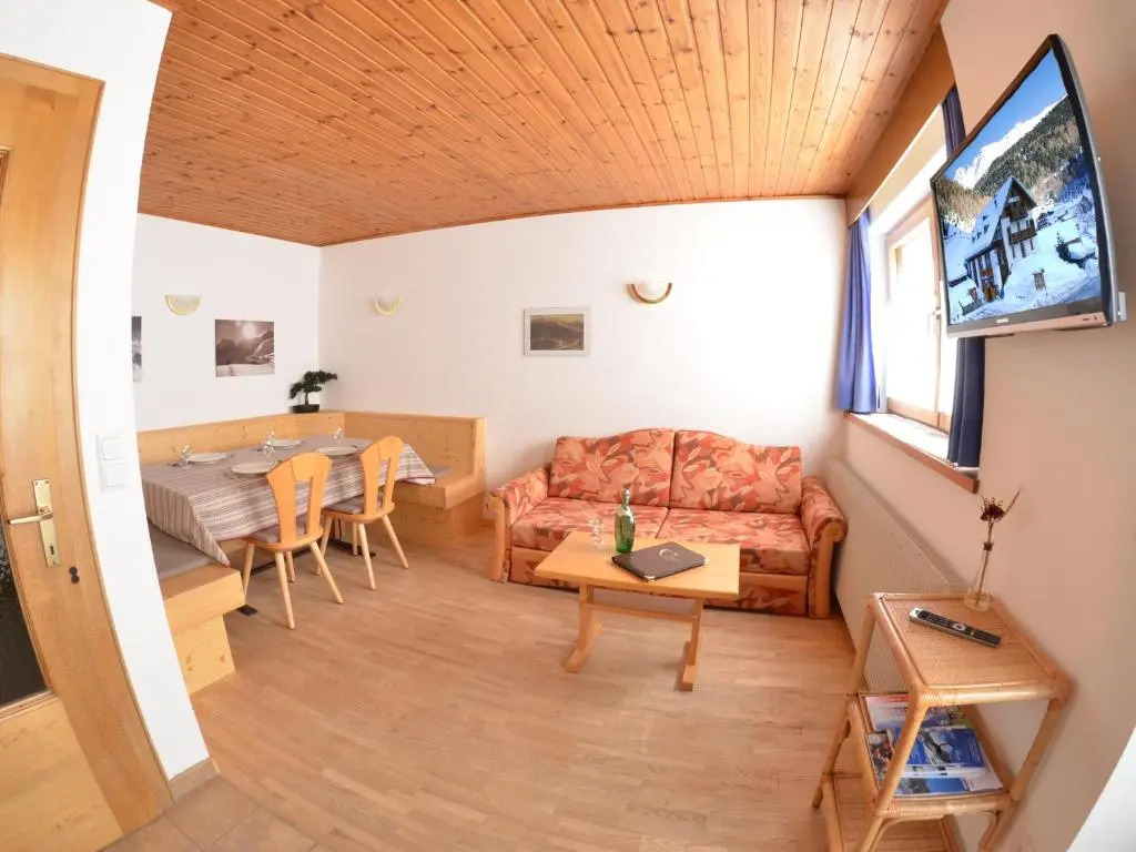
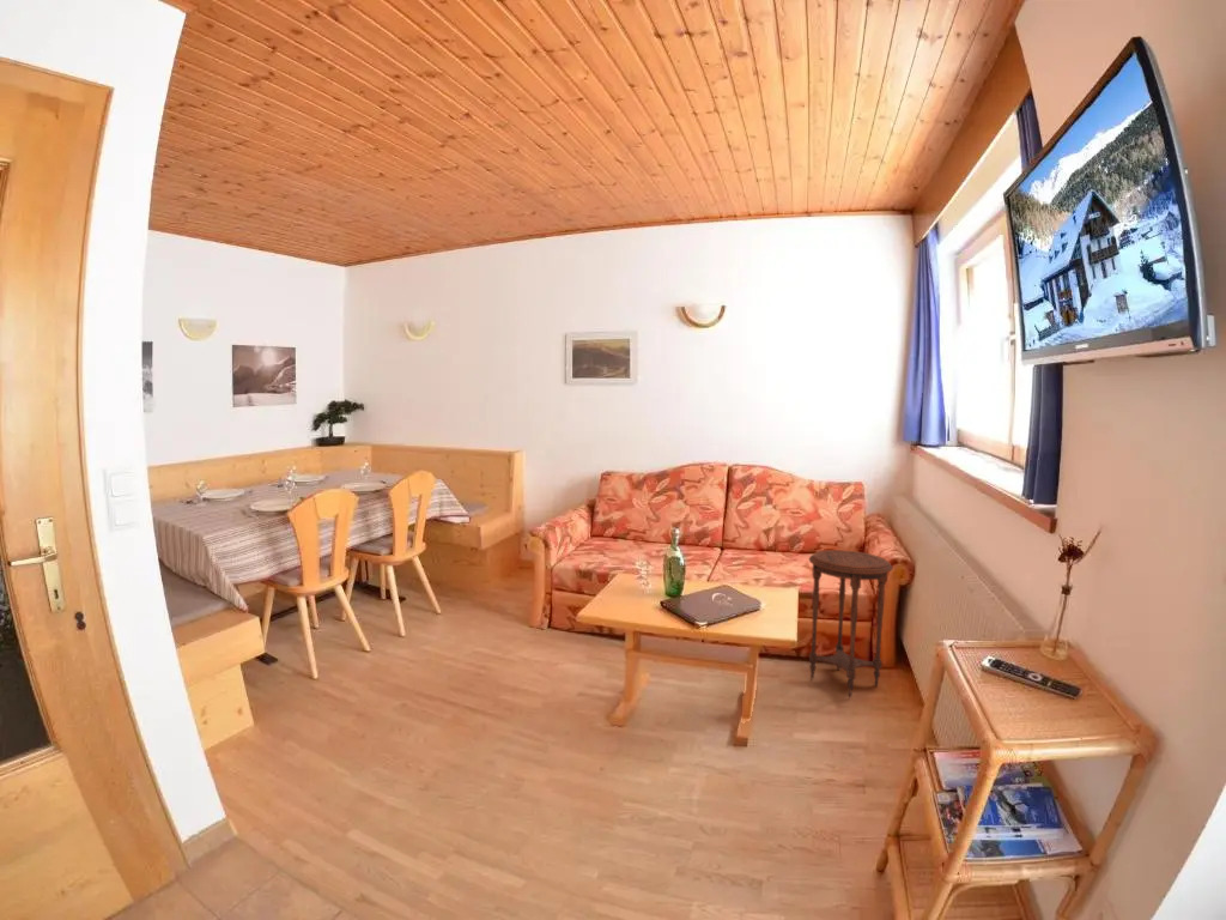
+ side table [808,549,893,698]
